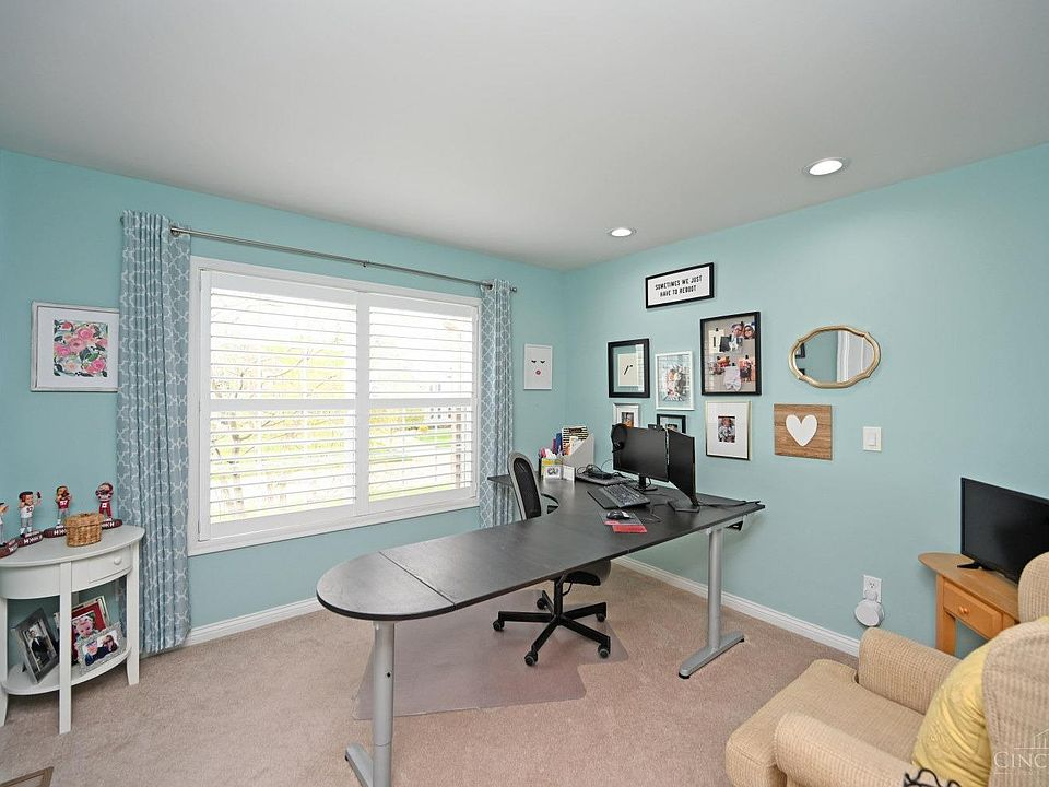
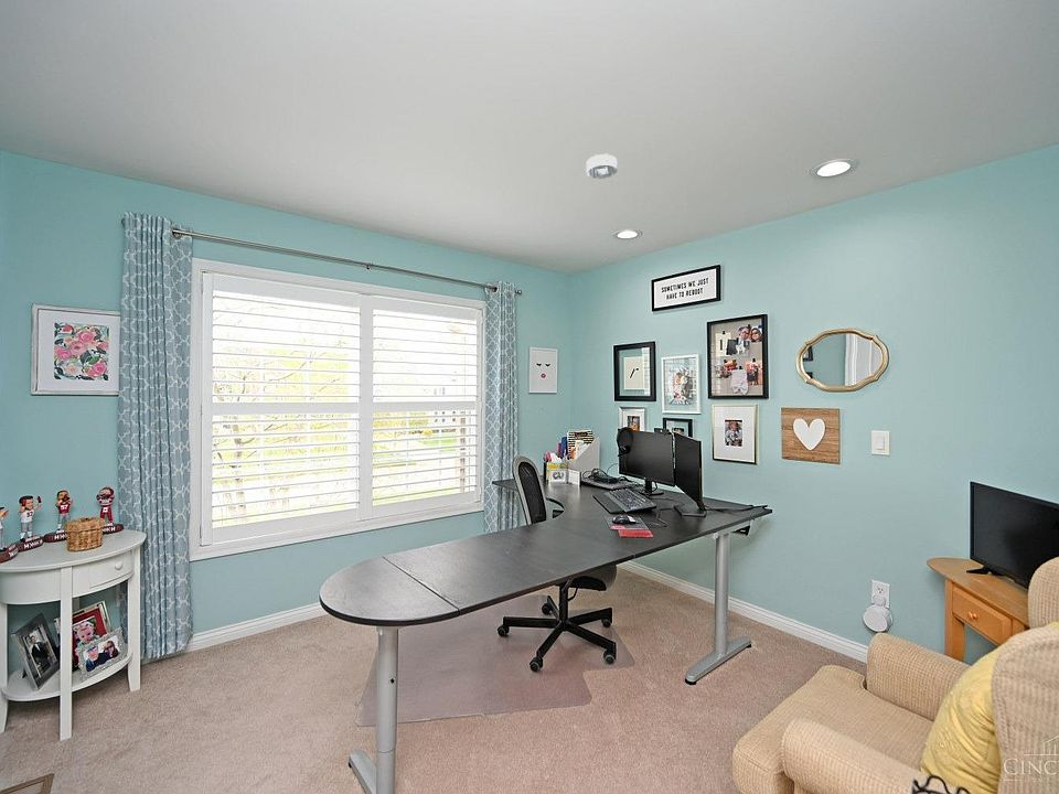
+ smoke detector [586,153,618,180]
